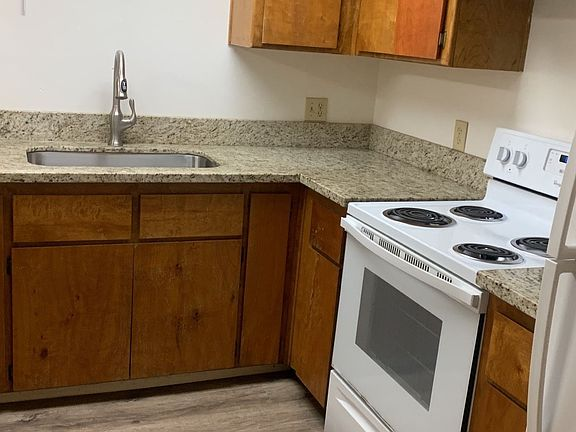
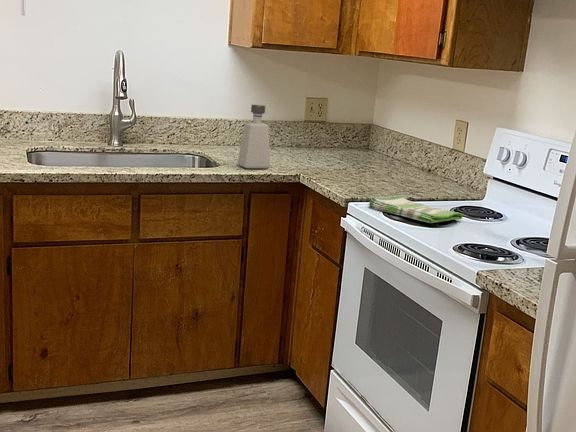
+ dish towel [367,195,464,224]
+ soap dispenser [237,104,271,170]
